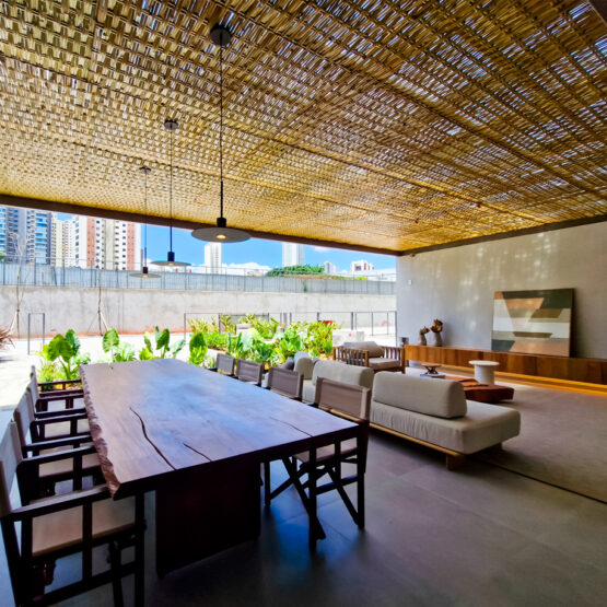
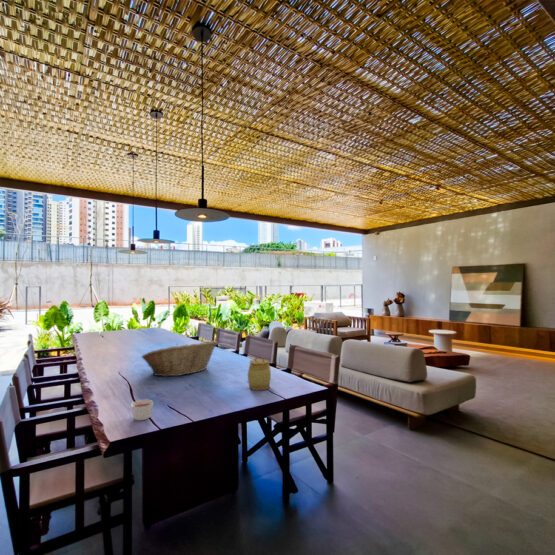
+ candle [130,399,154,421]
+ fruit basket [141,340,219,377]
+ jar [247,355,272,391]
